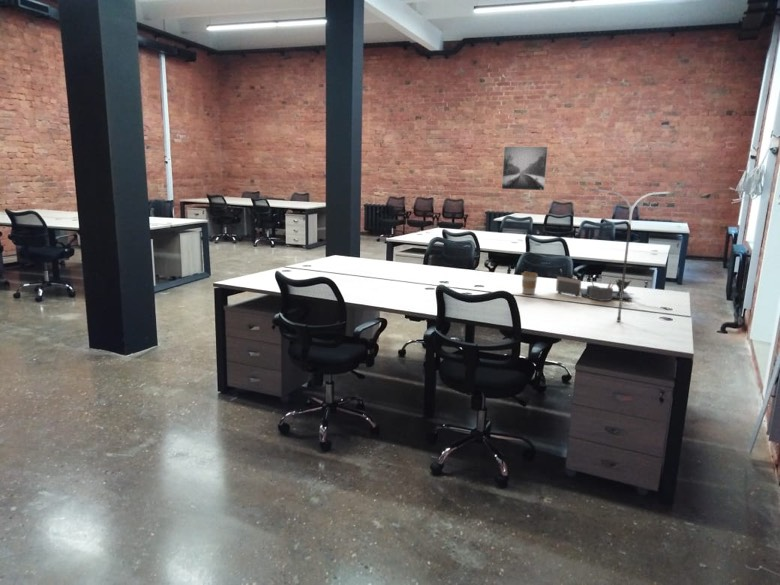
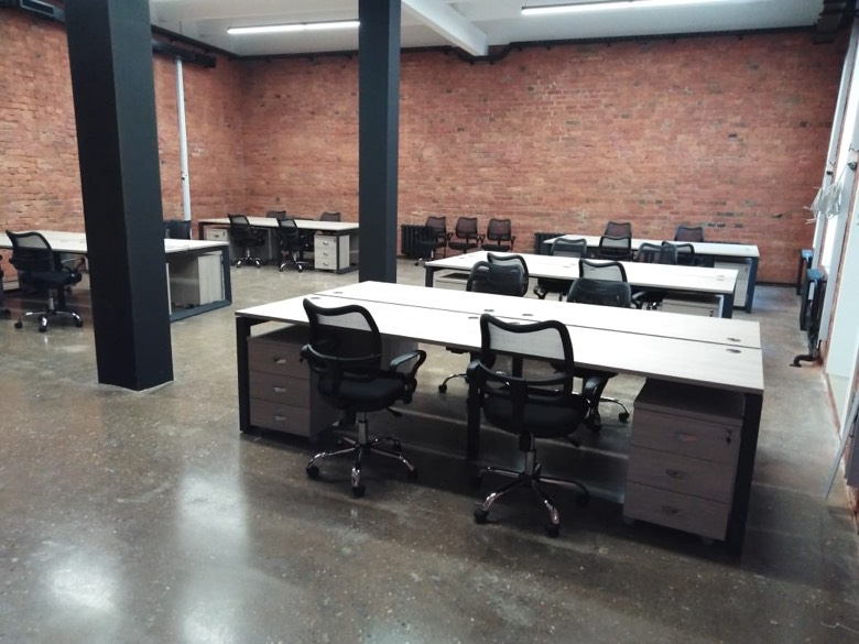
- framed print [501,145,549,191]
- desk lamp [585,186,683,323]
- desk organizer [555,275,634,302]
- coffee cup [521,271,539,295]
